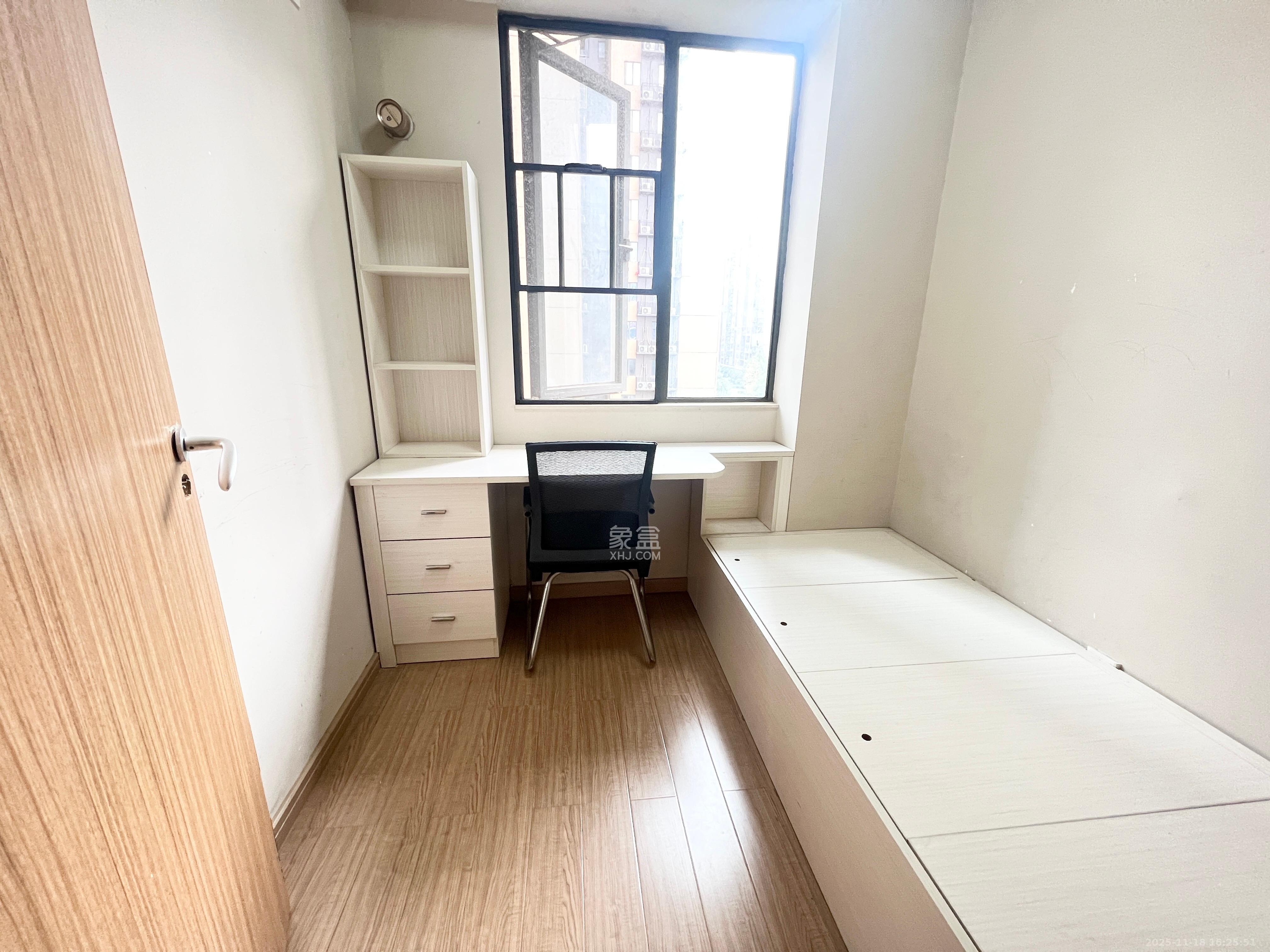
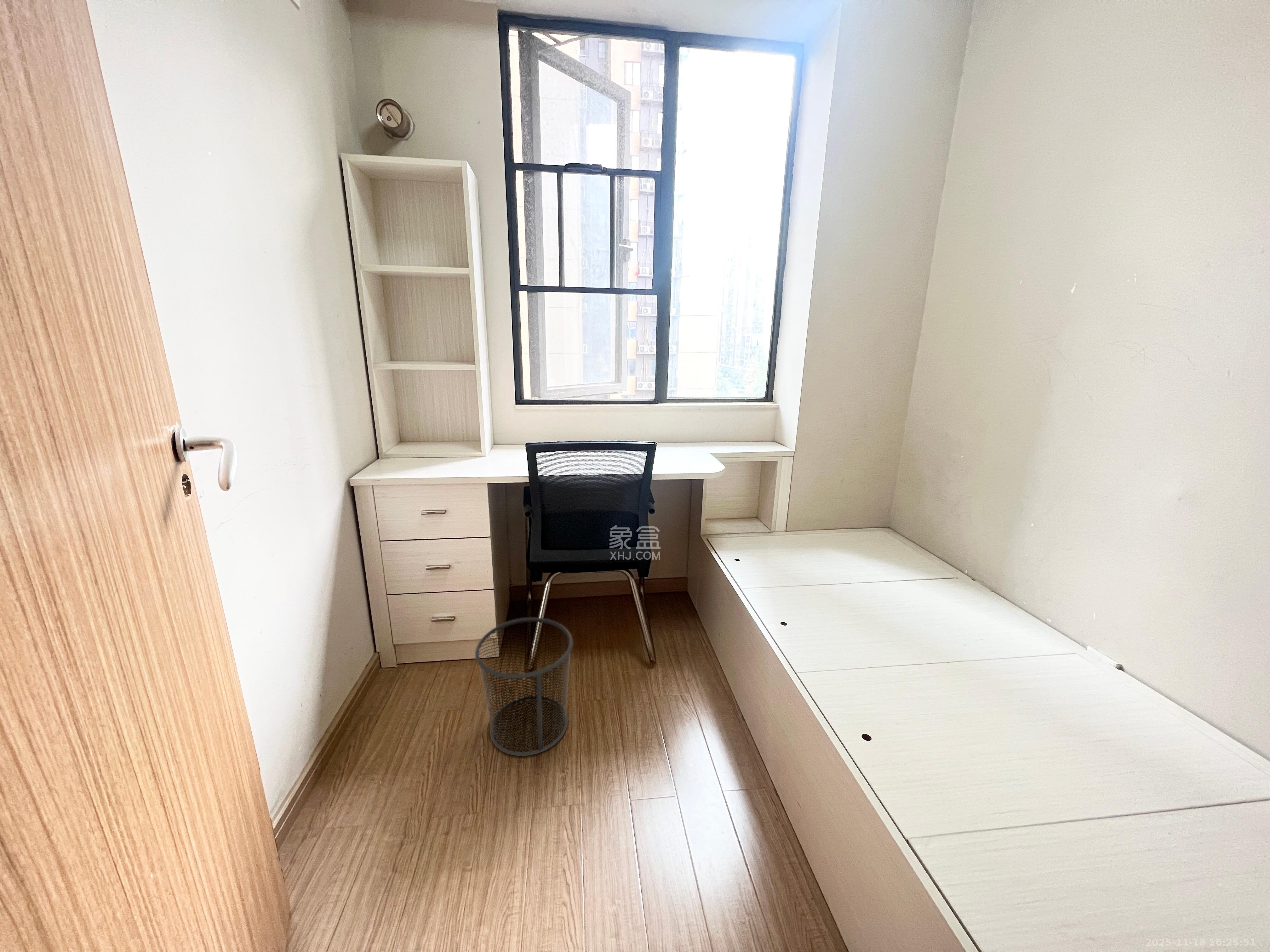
+ waste bin [475,617,573,757]
